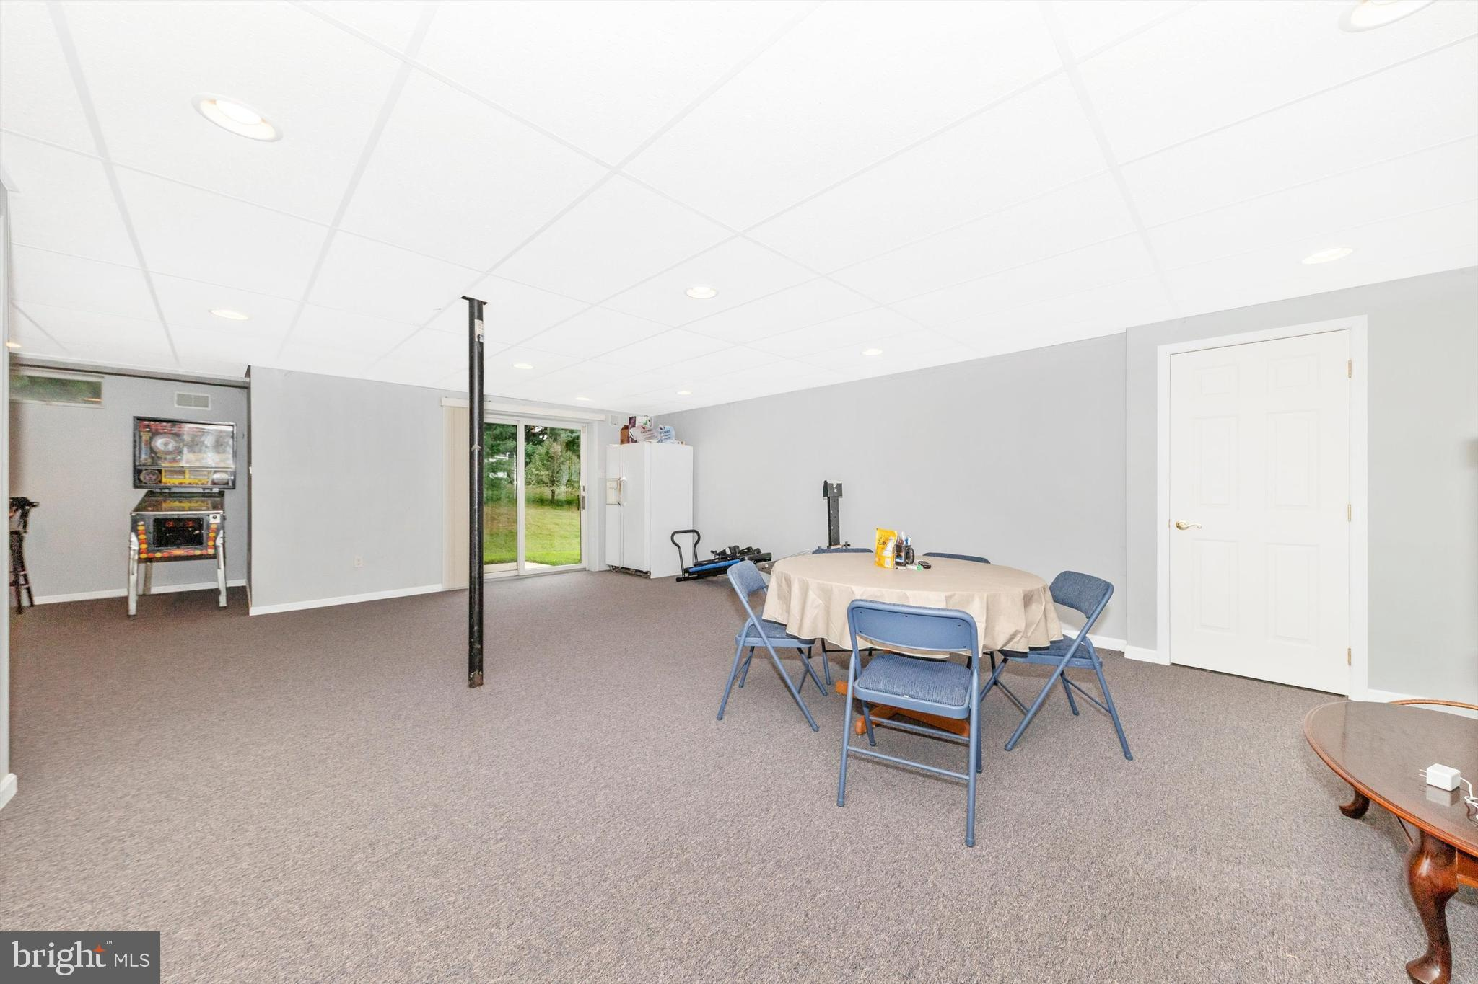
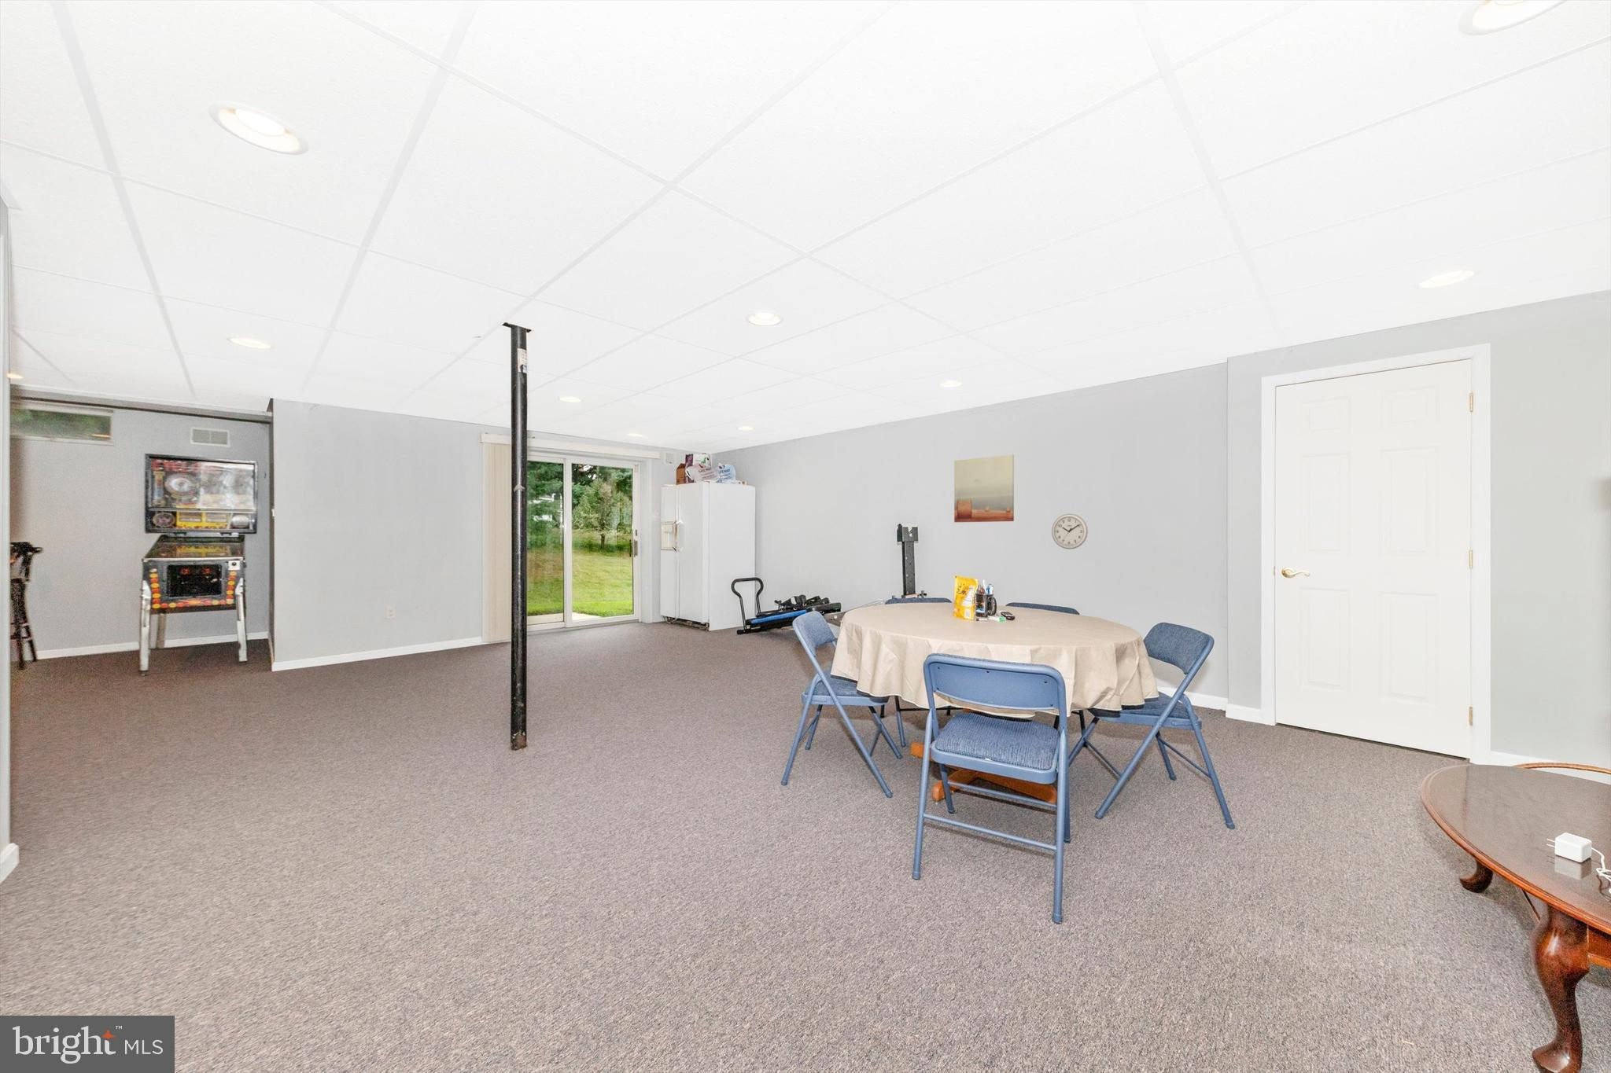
+ wall clock [1050,514,1089,550]
+ wall art [953,454,1015,523]
